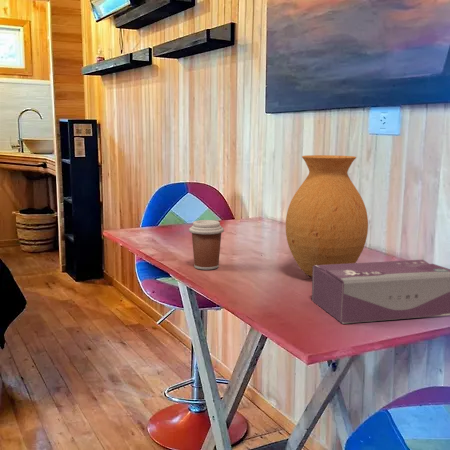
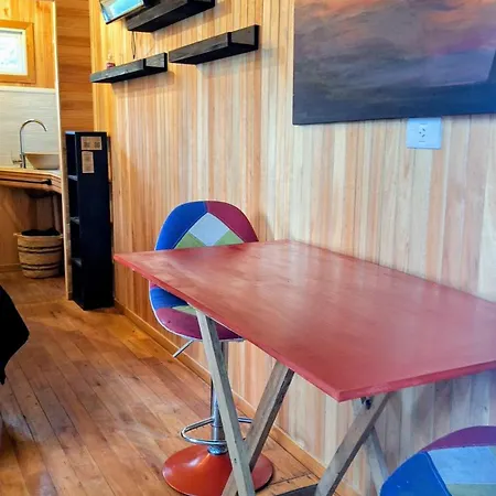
- tissue box [311,259,450,325]
- vase [285,154,369,278]
- coffee cup [188,219,225,271]
